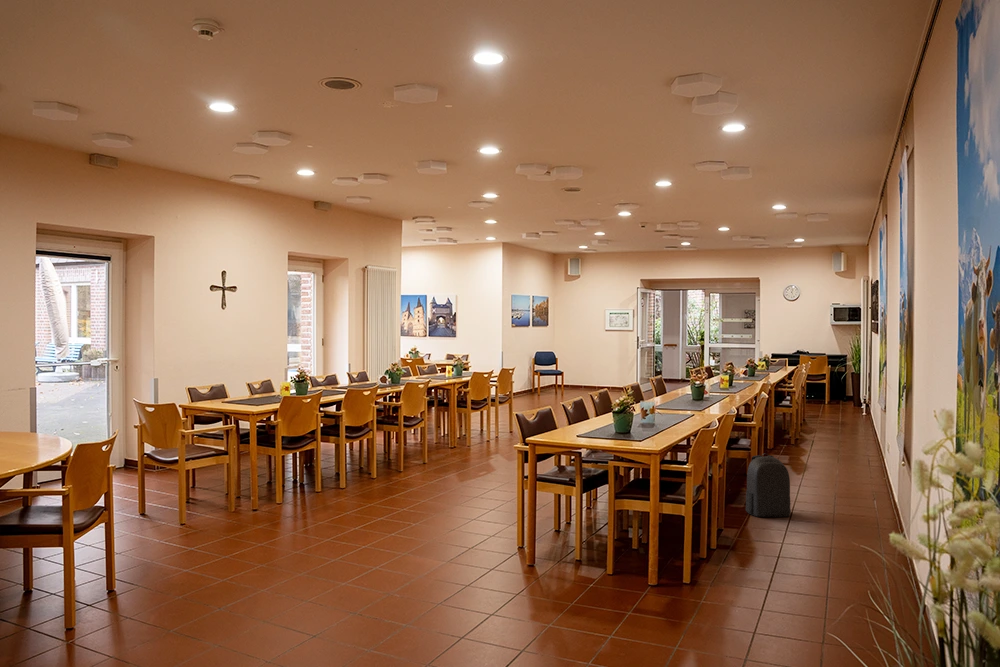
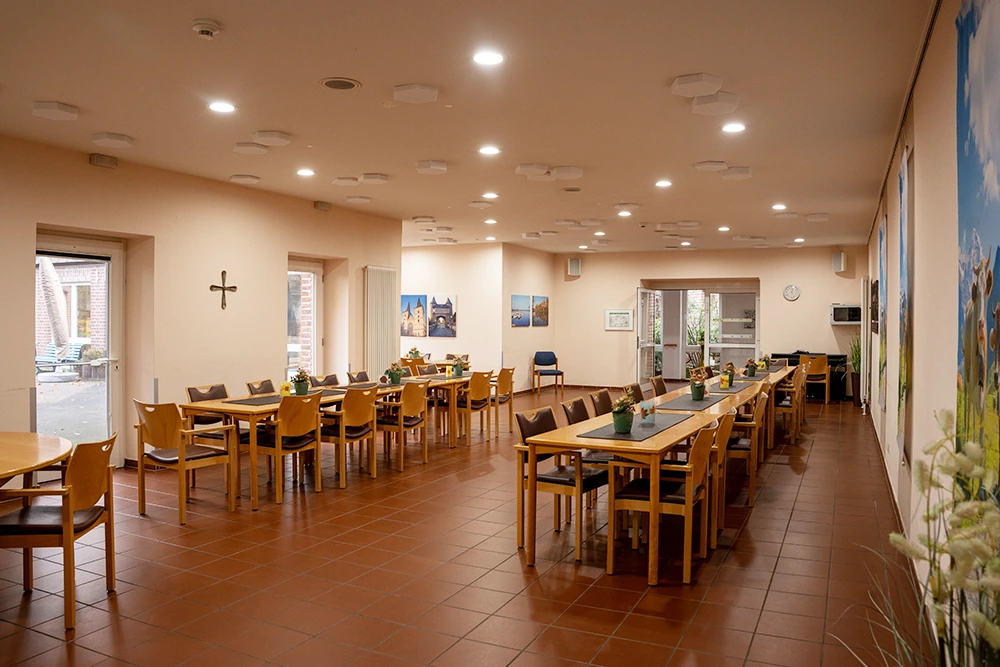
- backpack [745,452,792,518]
